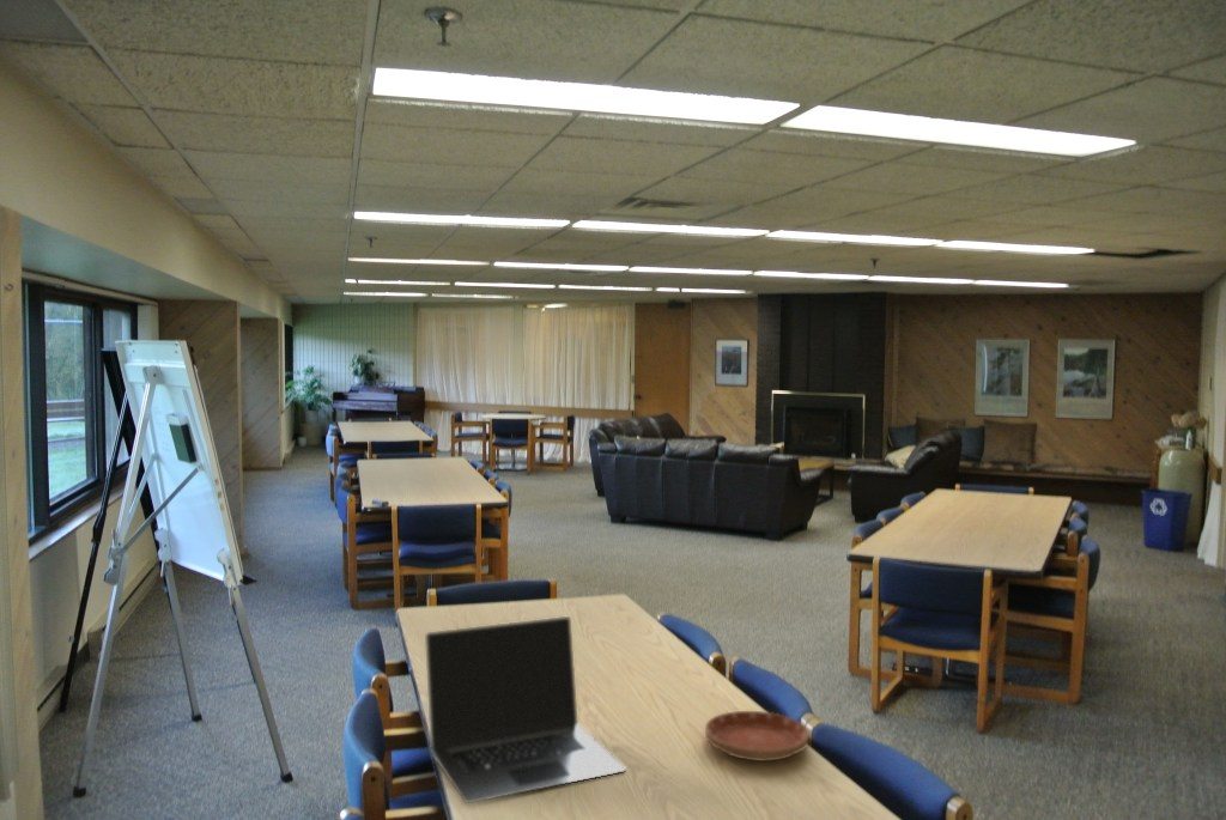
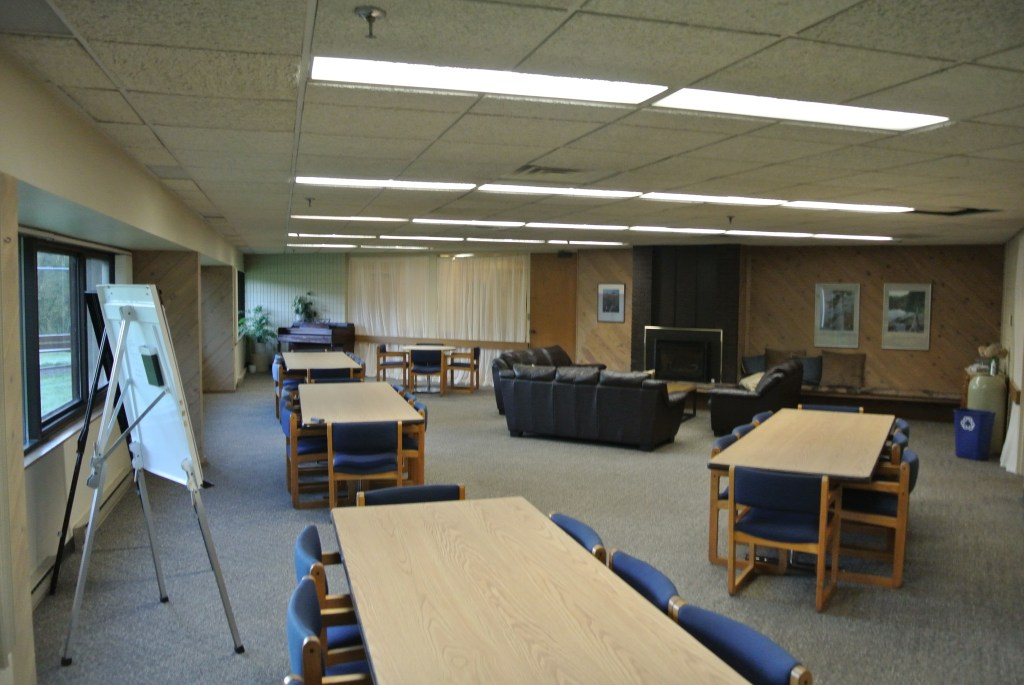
- saucer [704,710,809,763]
- laptop [424,615,627,804]
